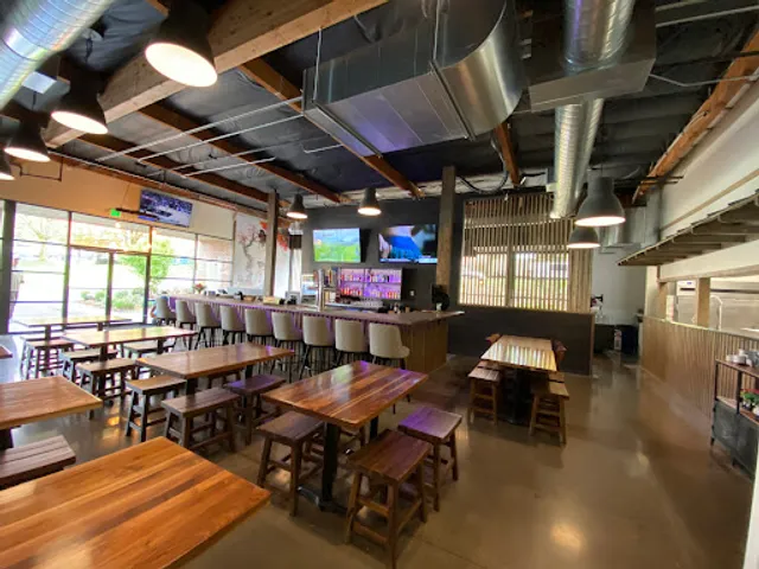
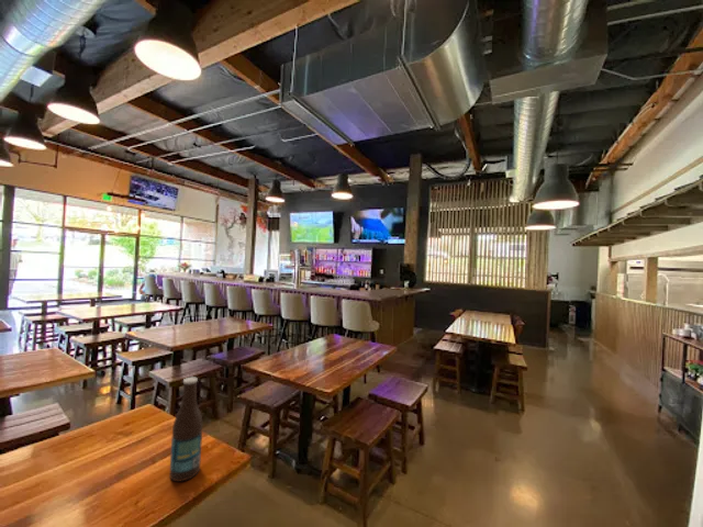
+ beer bottle [169,375,203,483]
